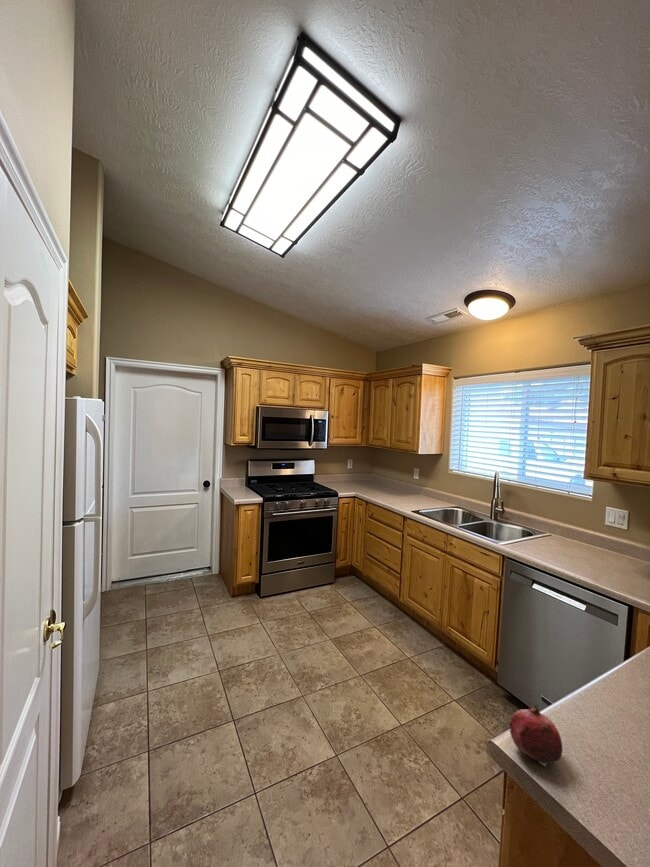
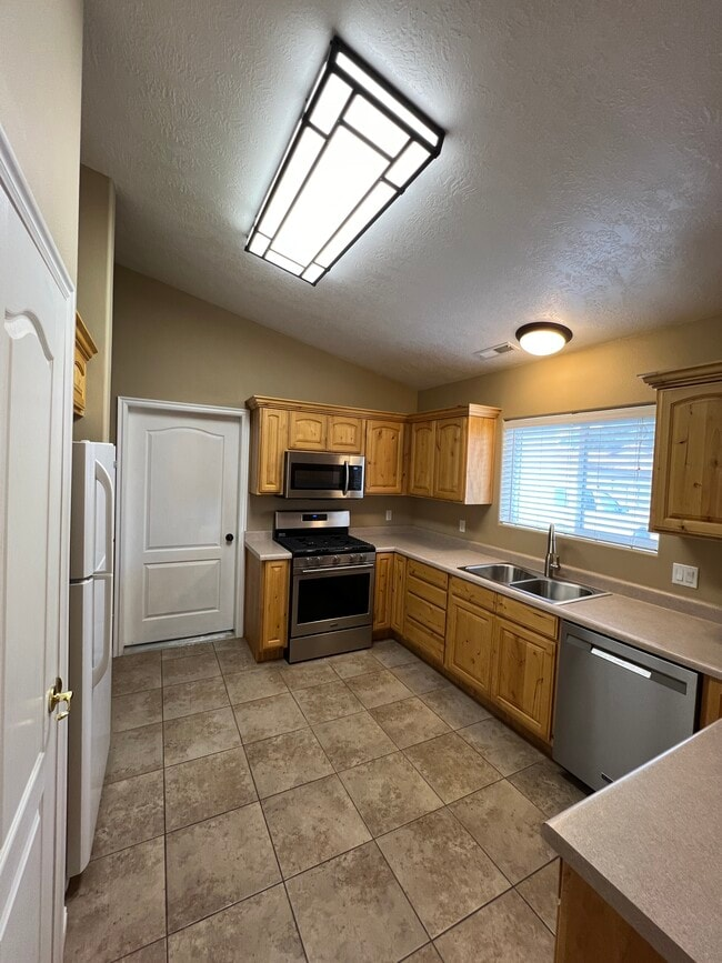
- fruit [508,702,563,769]
